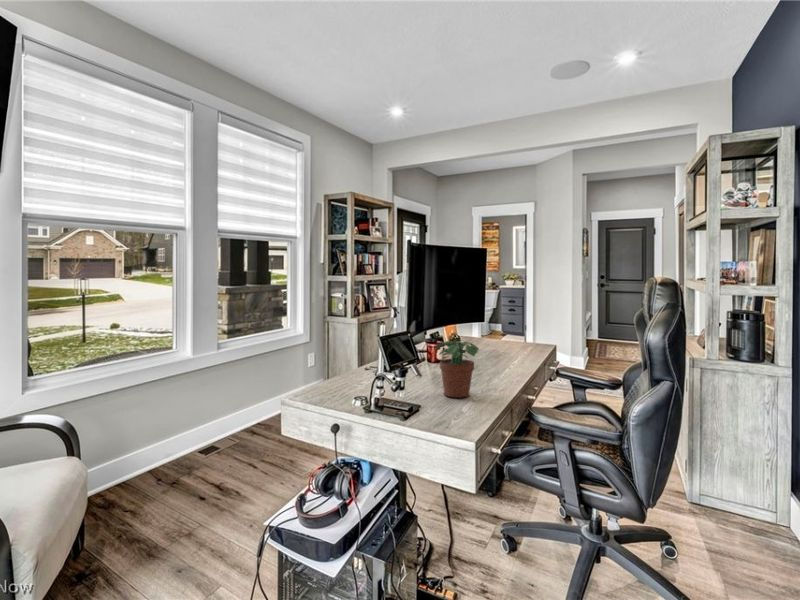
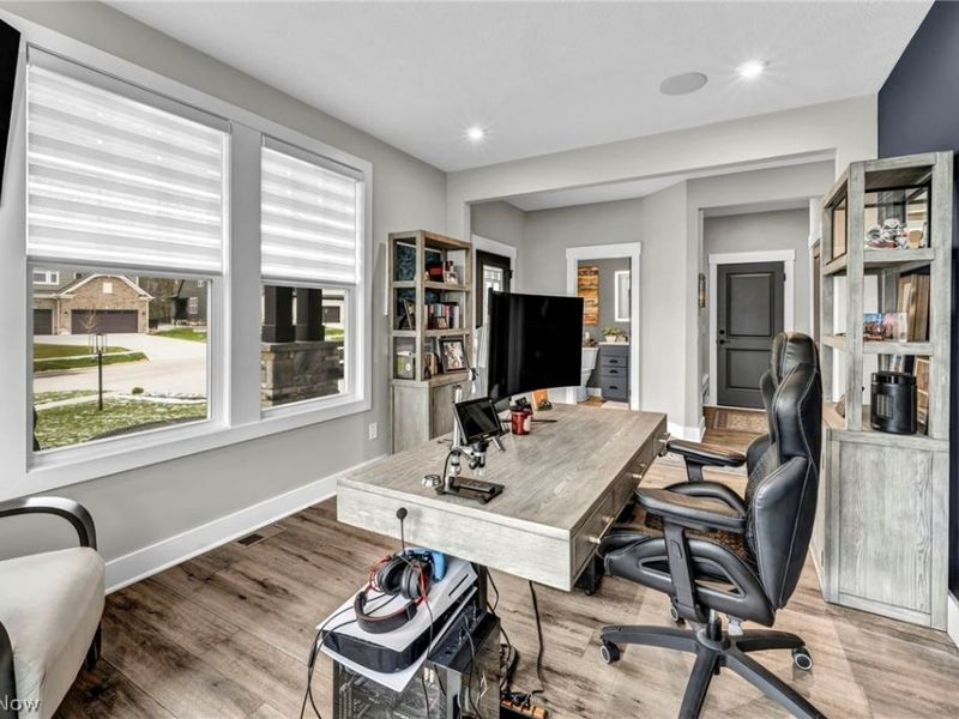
- potted plant [435,340,480,399]
